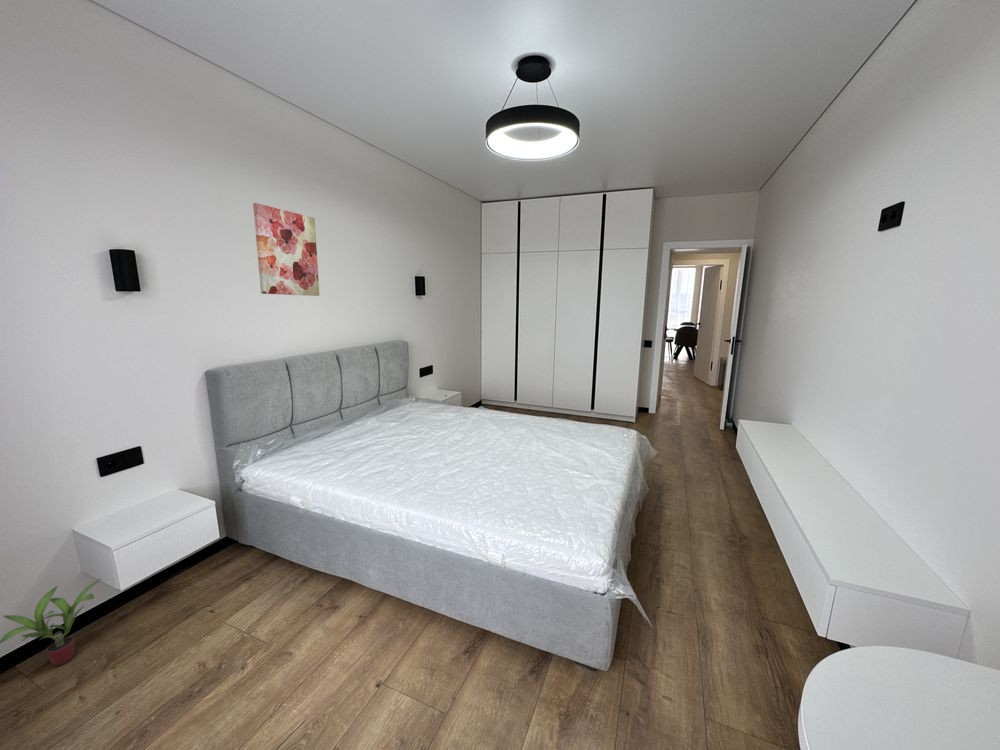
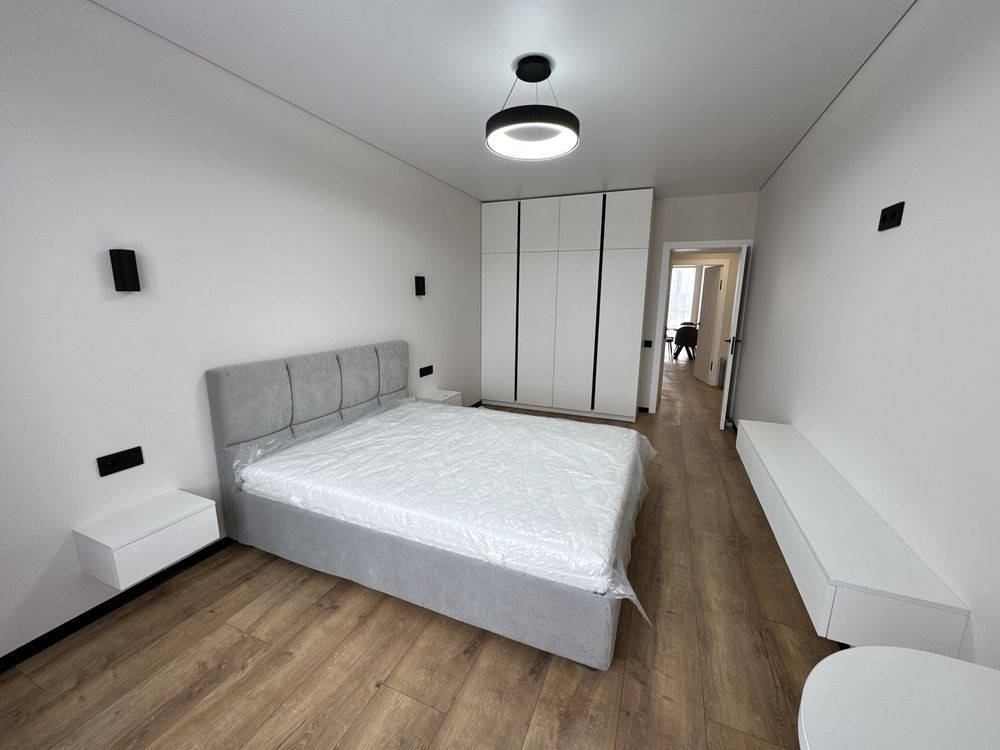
- potted plant [0,578,102,667]
- wall art [252,202,321,297]
